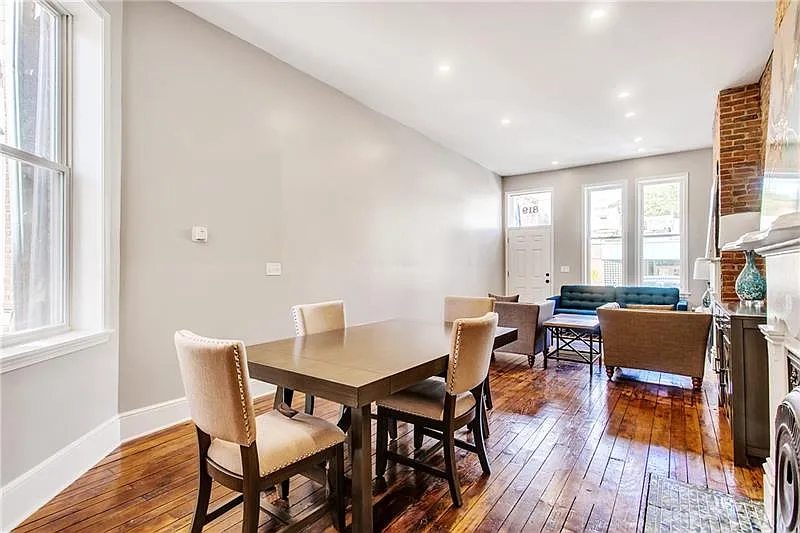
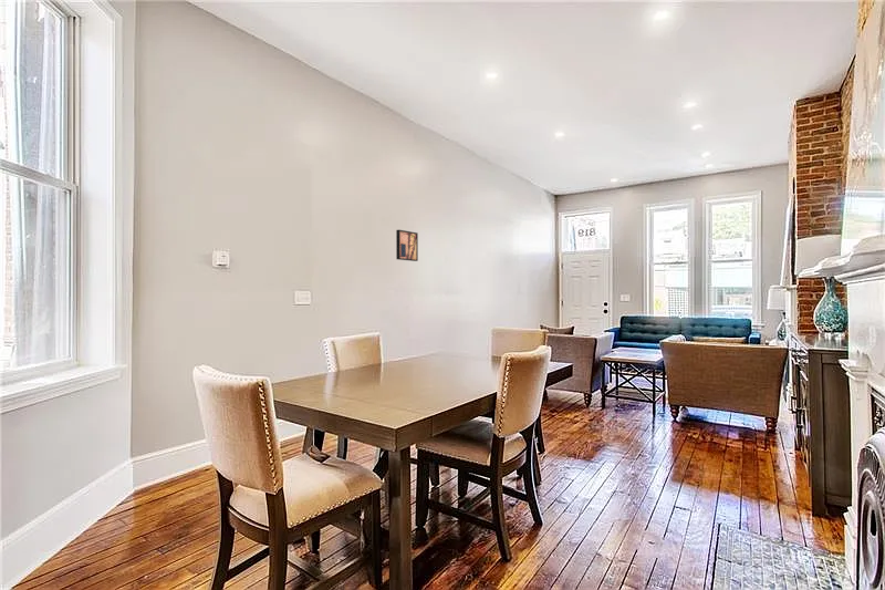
+ wall art [395,229,419,262]
